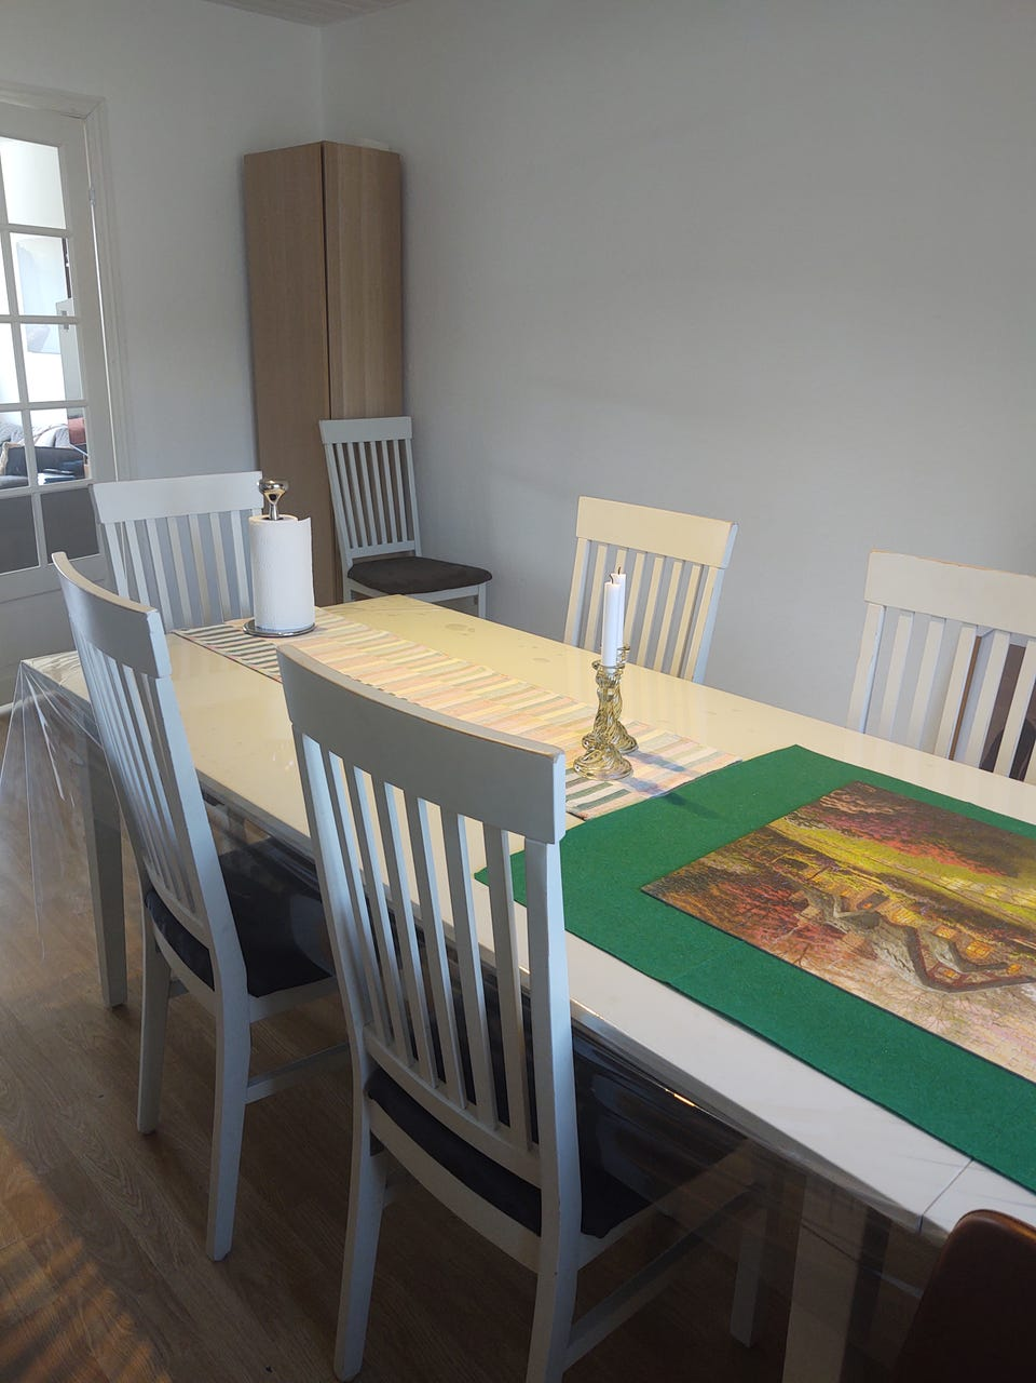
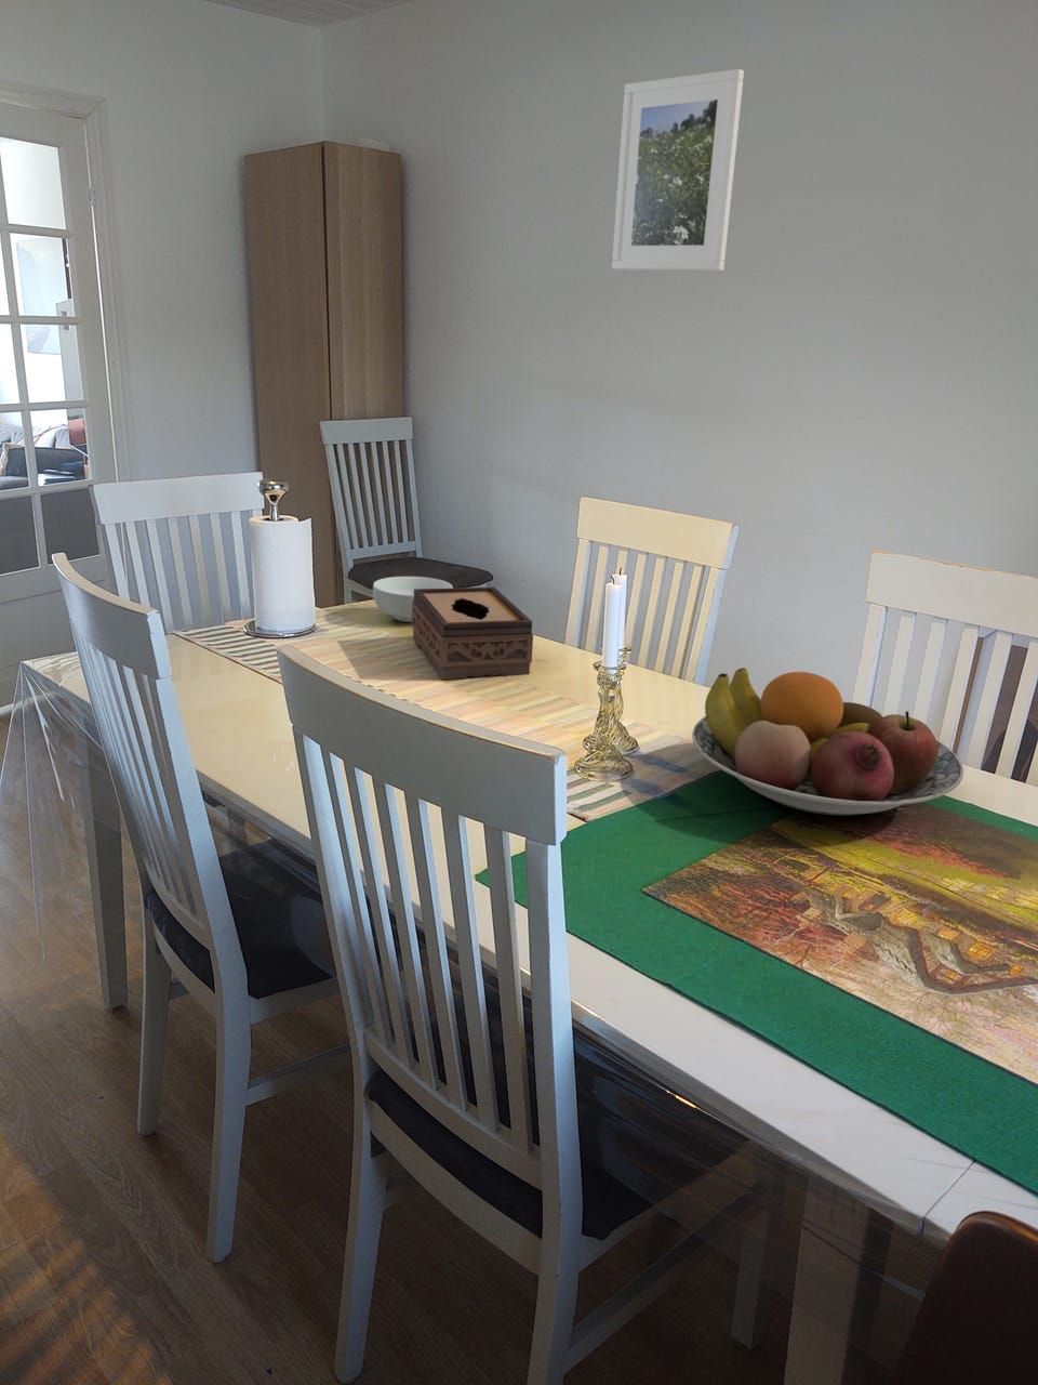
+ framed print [611,69,745,272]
+ tissue box [411,587,534,681]
+ fruit bowl [691,666,965,817]
+ cereal bowl [372,576,454,624]
